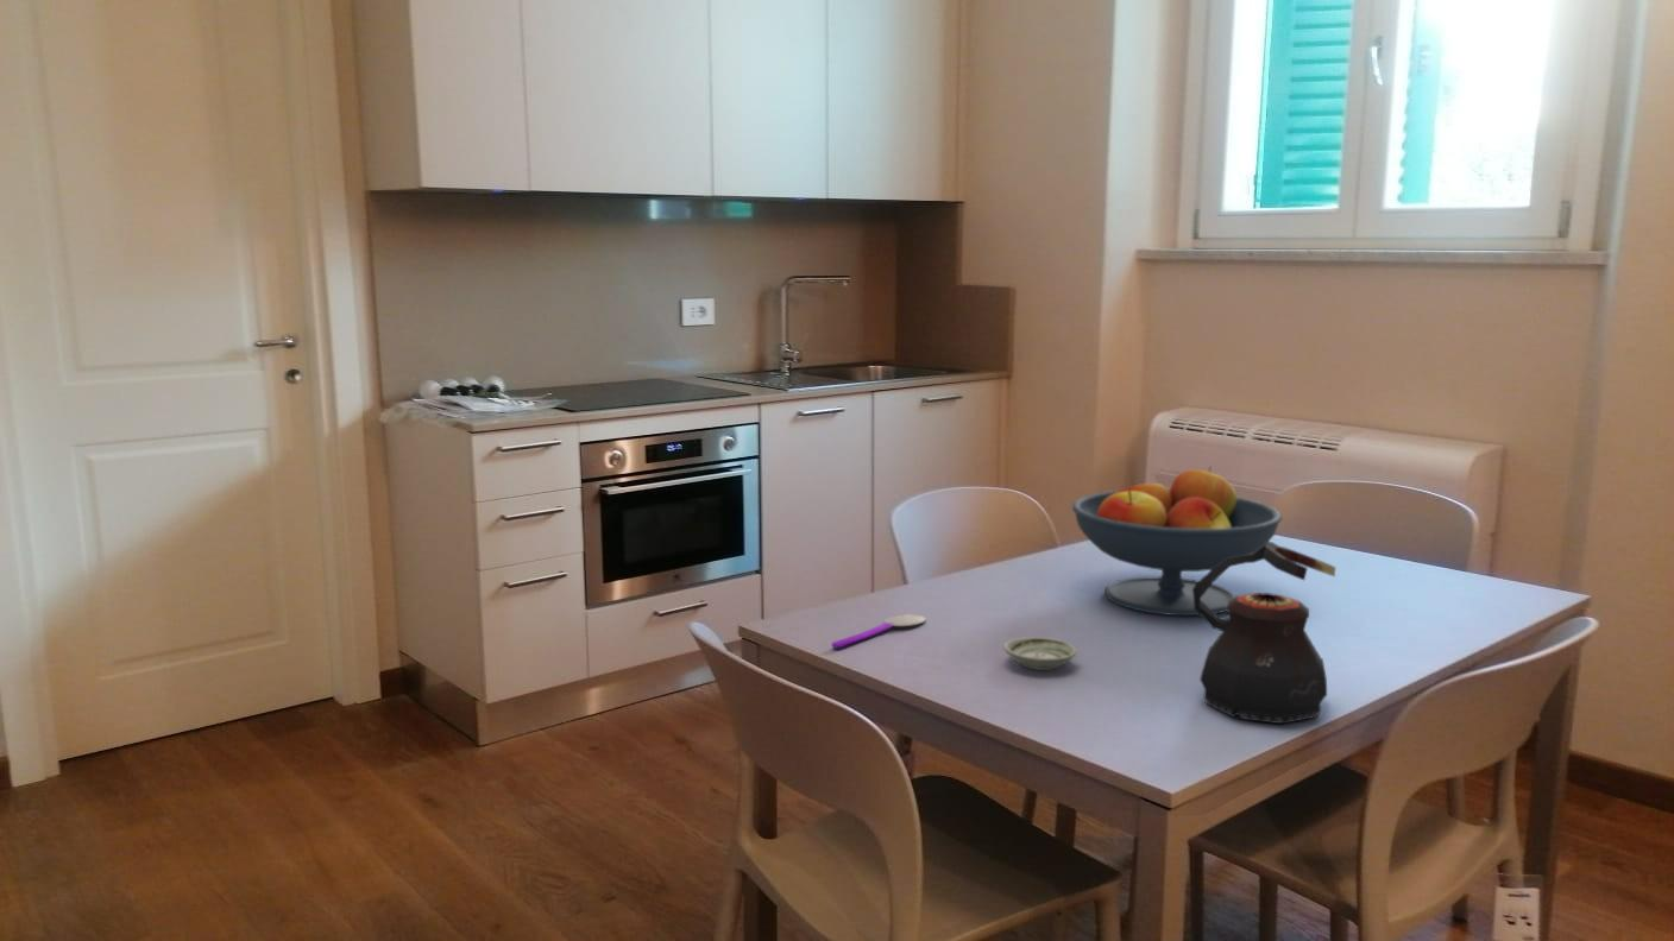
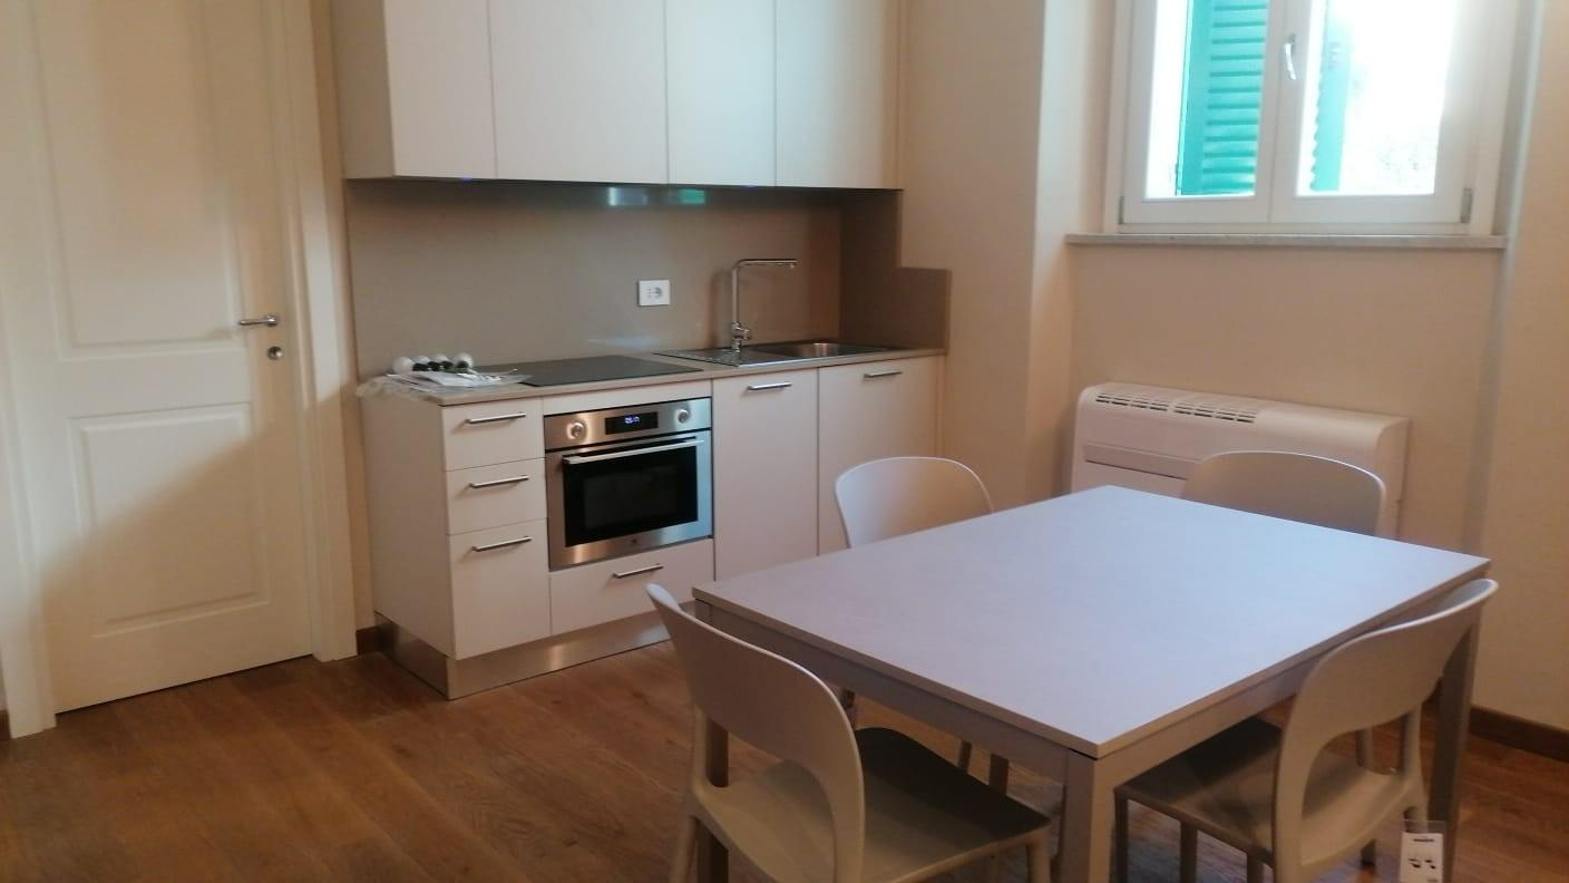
- teapot [1192,541,1336,725]
- saucer [1003,636,1078,671]
- spoon [830,613,927,649]
- fruit bowl [1071,466,1284,617]
